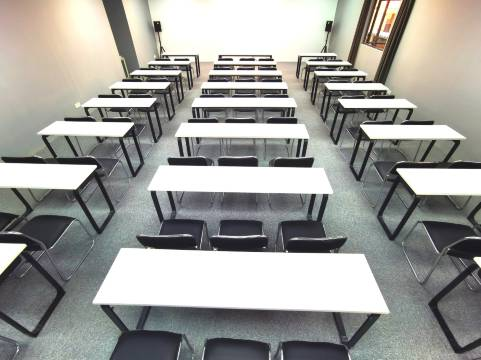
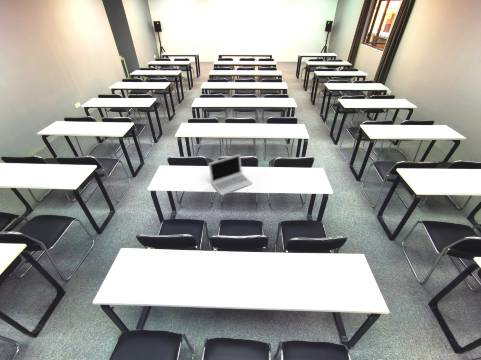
+ laptop [208,153,254,196]
